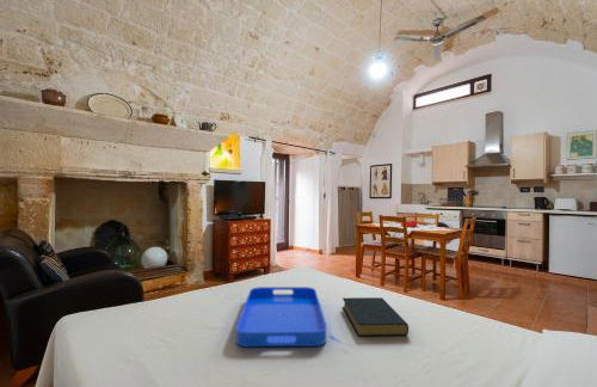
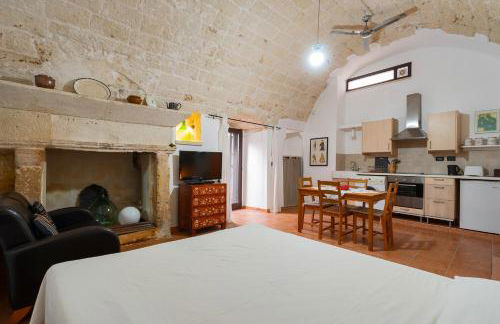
- hardback book [341,296,410,337]
- serving tray [235,285,328,349]
